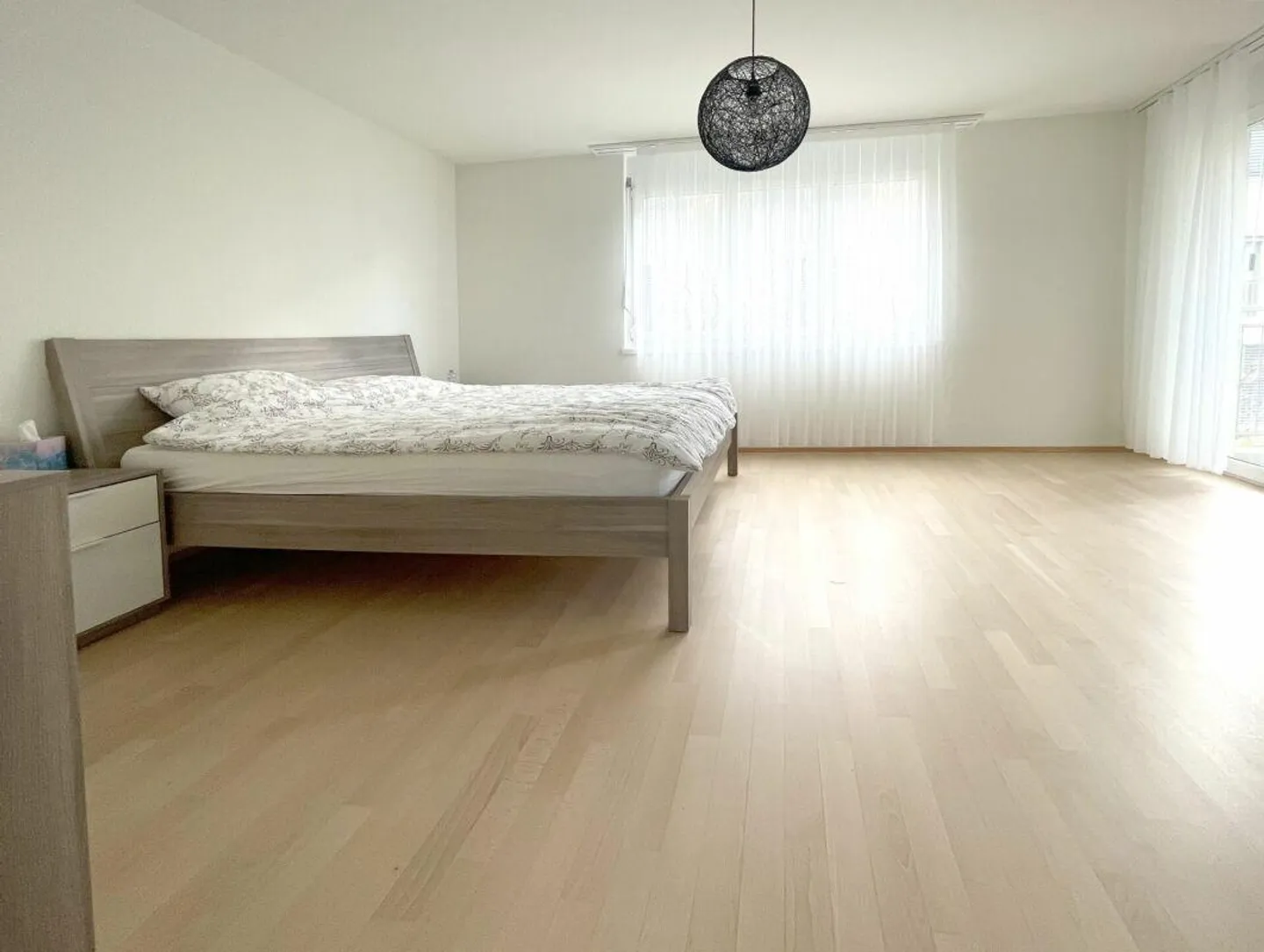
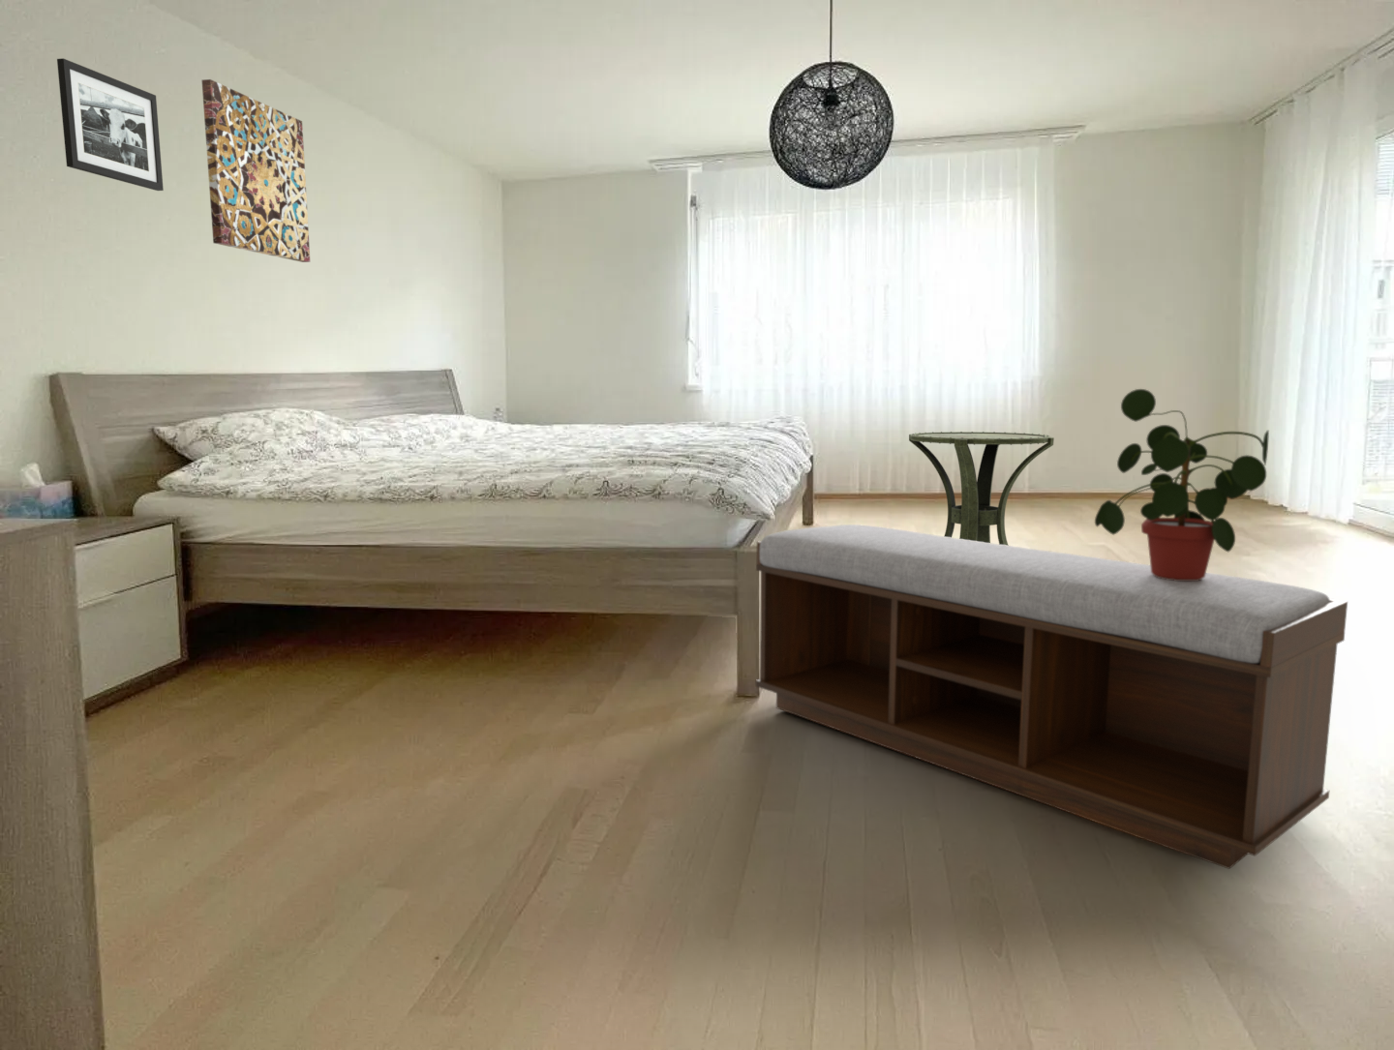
+ picture frame [56,57,164,192]
+ potted plant [1094,388,1270,580]
+ side table [908,430,1055,546]
+ bench [754,524,1349,870]
+ wall art [201,78,311,264]
